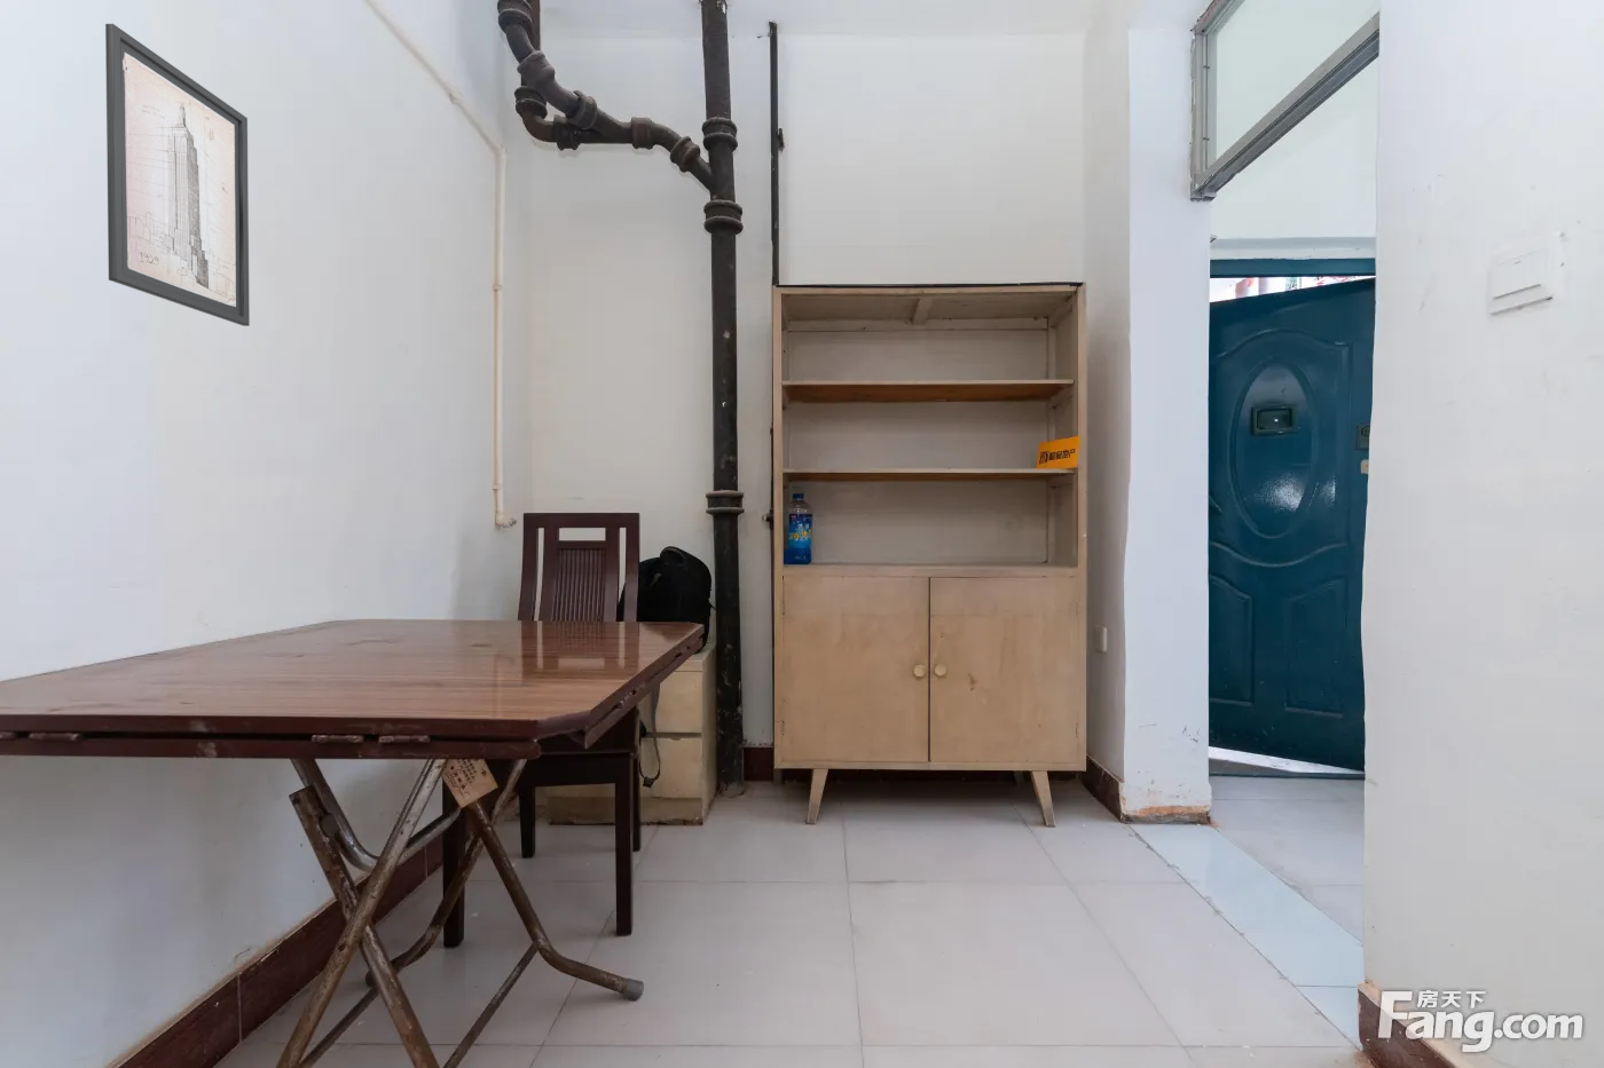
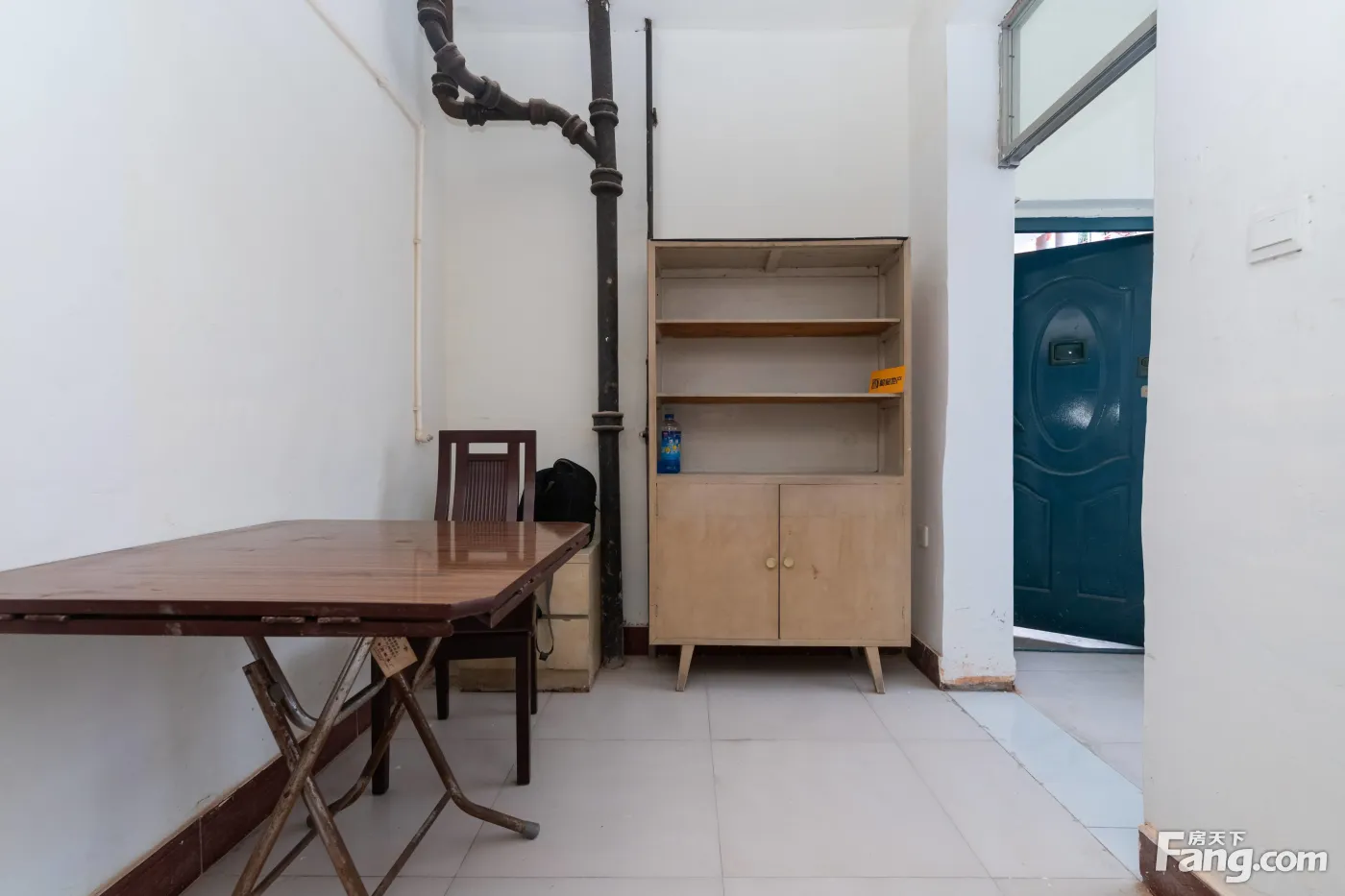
- wall art [104,23,250,328]
